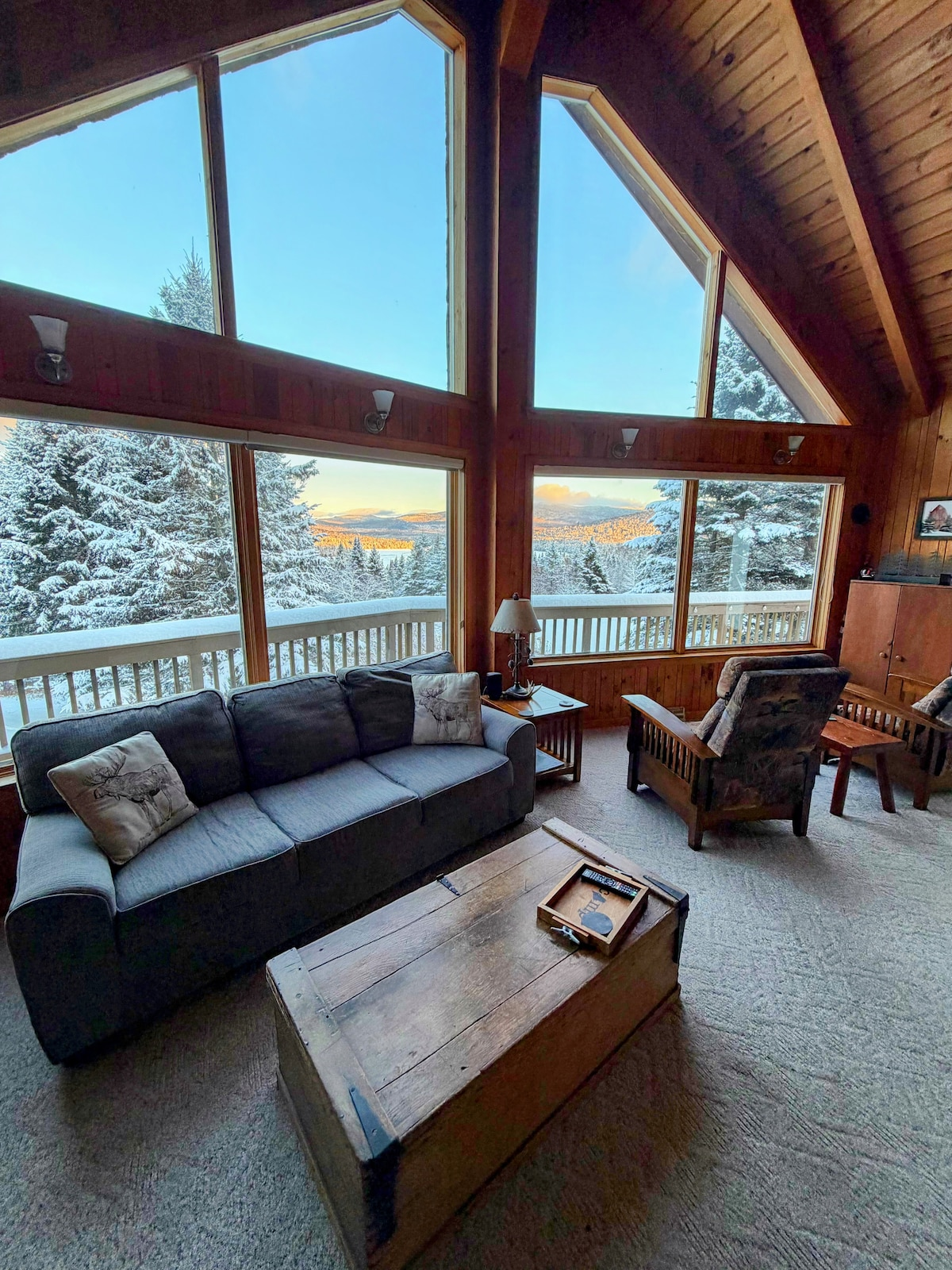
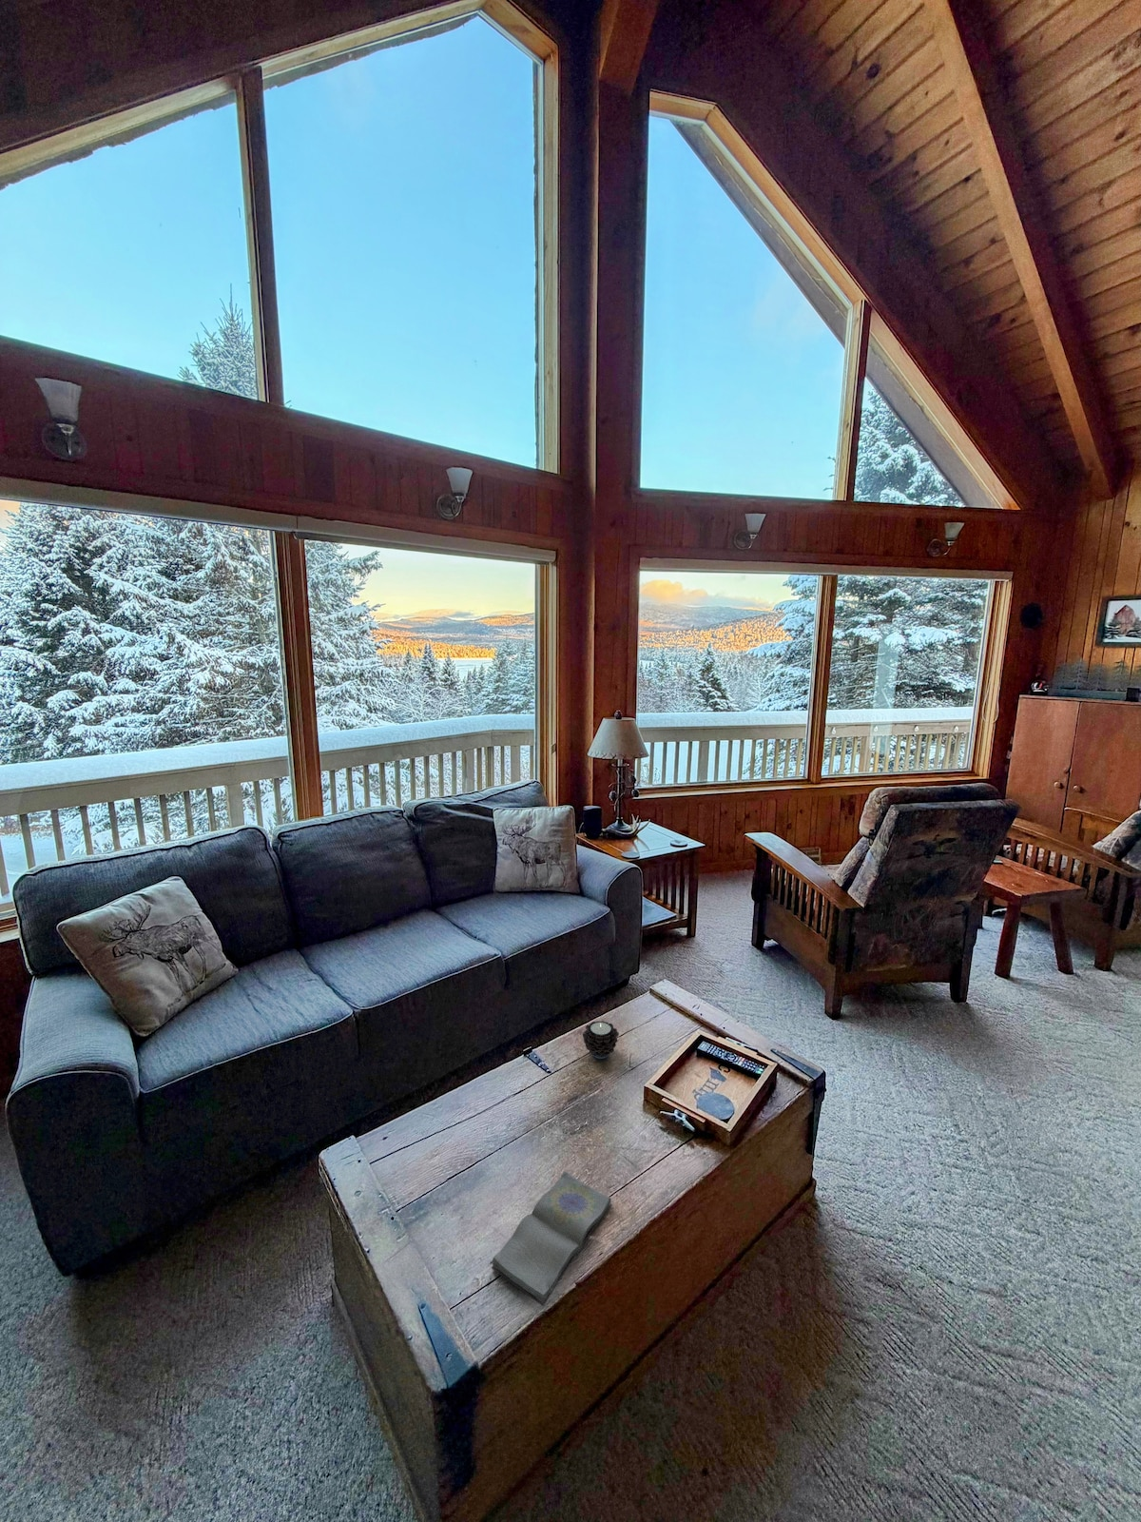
+ diary [490,1170,612,1307]
+ candle [582,1020,620,1059]
